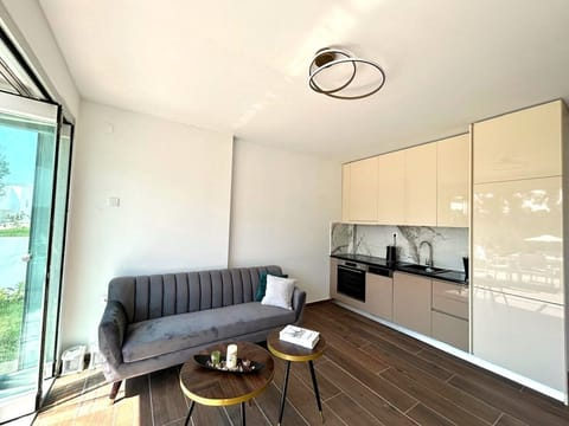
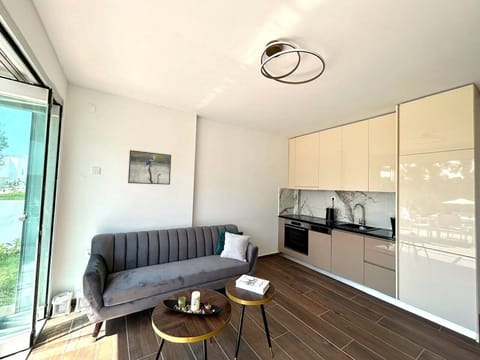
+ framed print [127,149,172,186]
